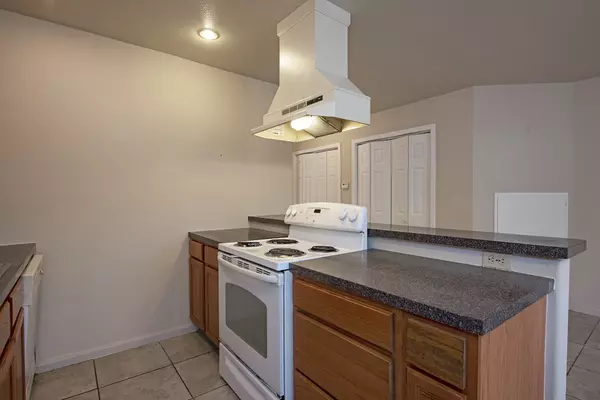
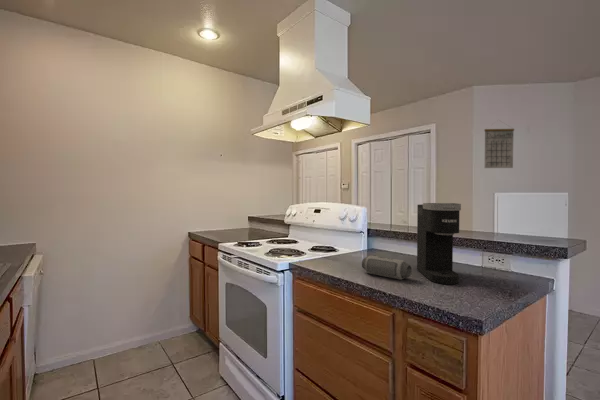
+ speaker [361,255,412,281]
+ coffee maker [416,202,462,285]
+ calendar [483,119,515,169]
